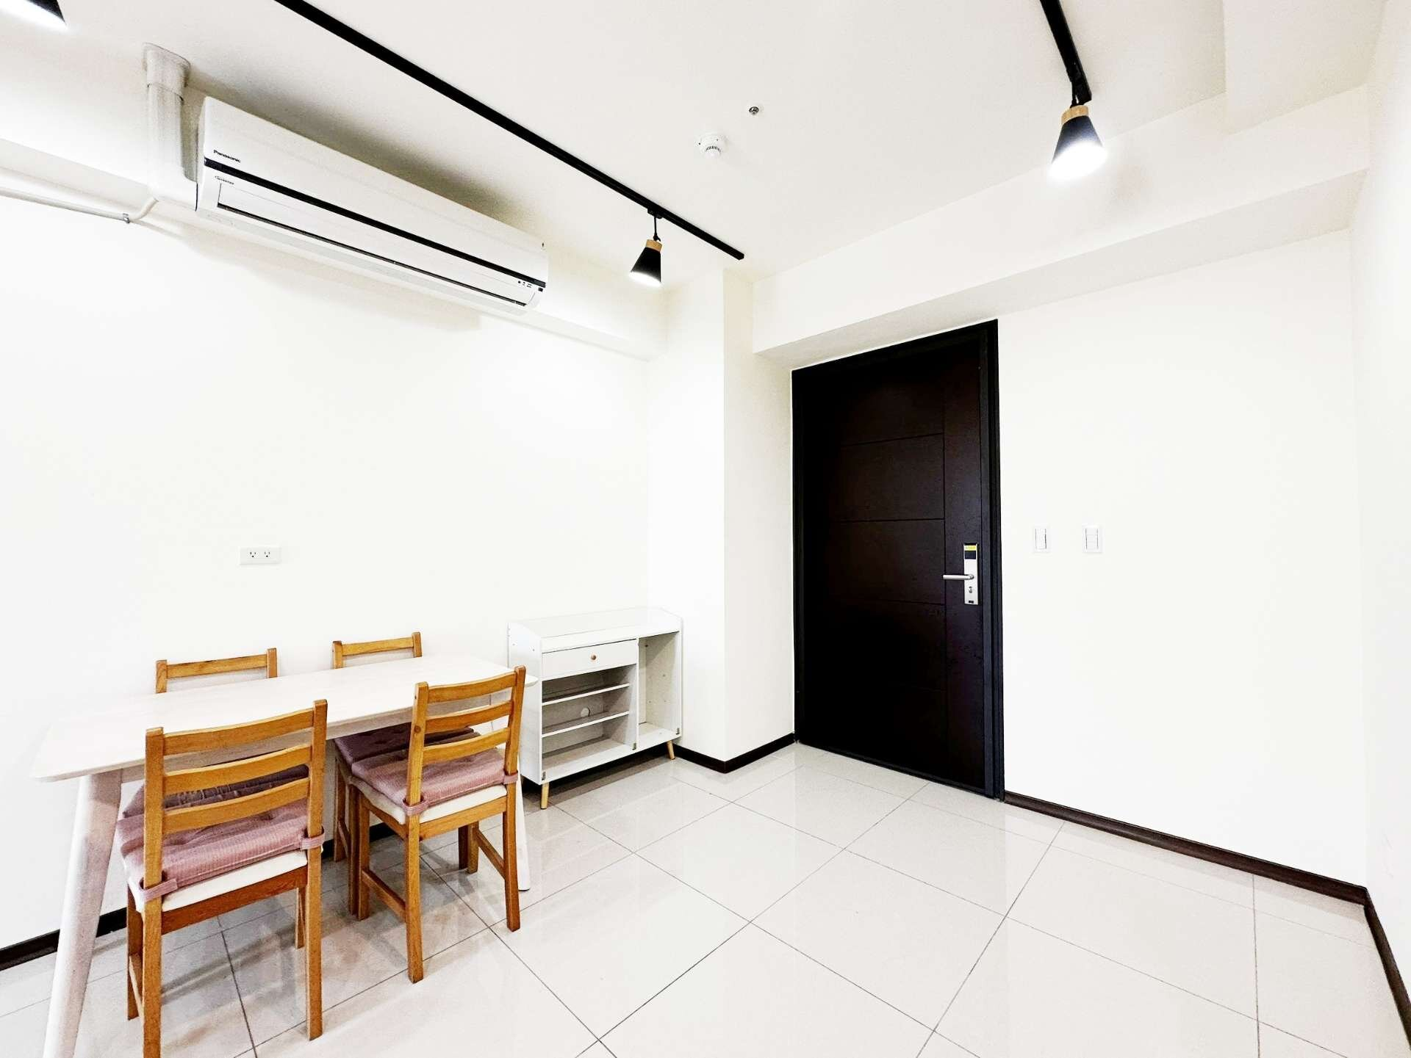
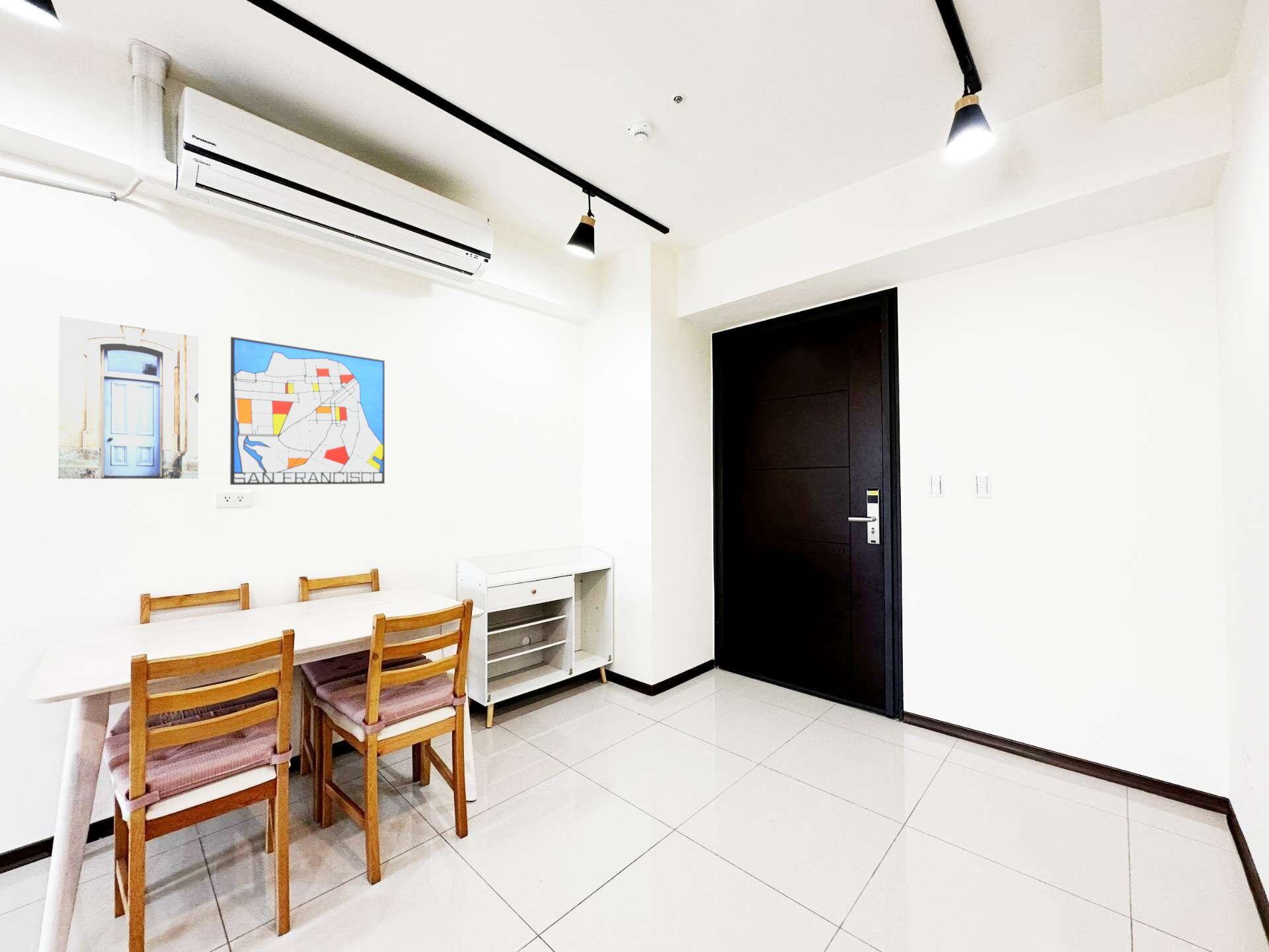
+ wall art [229,336,385,486]
+ wall art [58,315,200,480]
